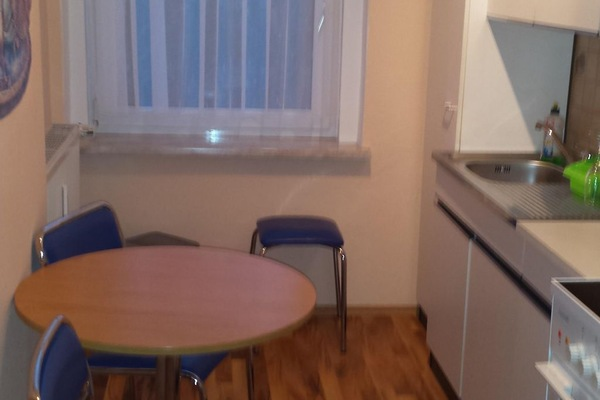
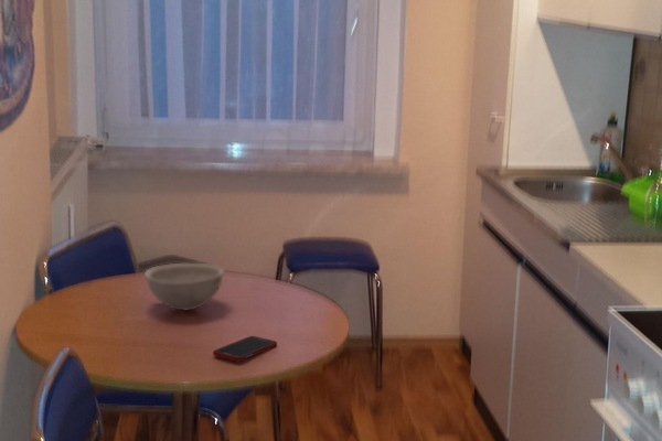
+ cell phone [212,335,278,363]
+ bowl [143,262,225,311]
